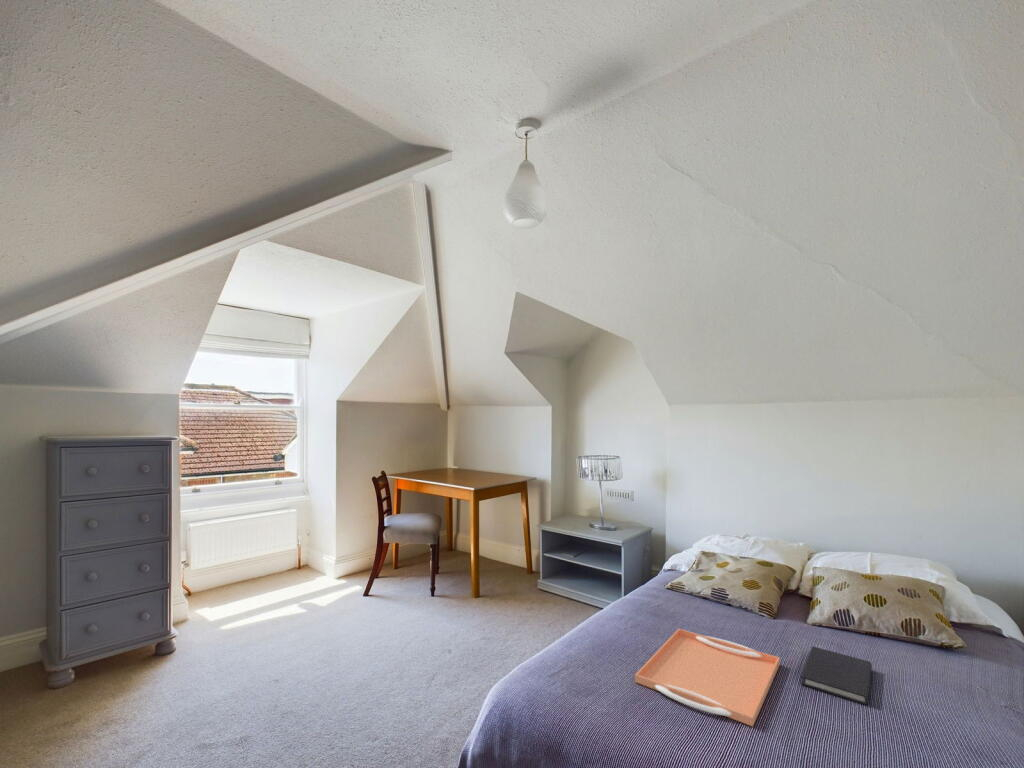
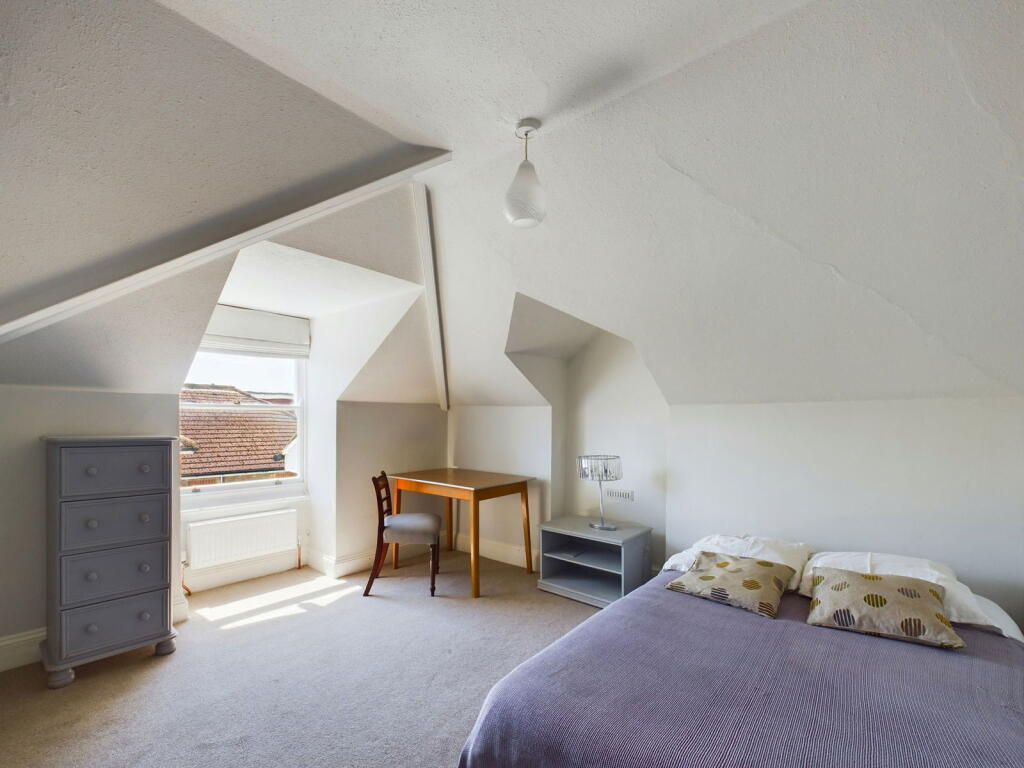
- serving tray [634,628,781,727]
- diary [800,645,873,705]
